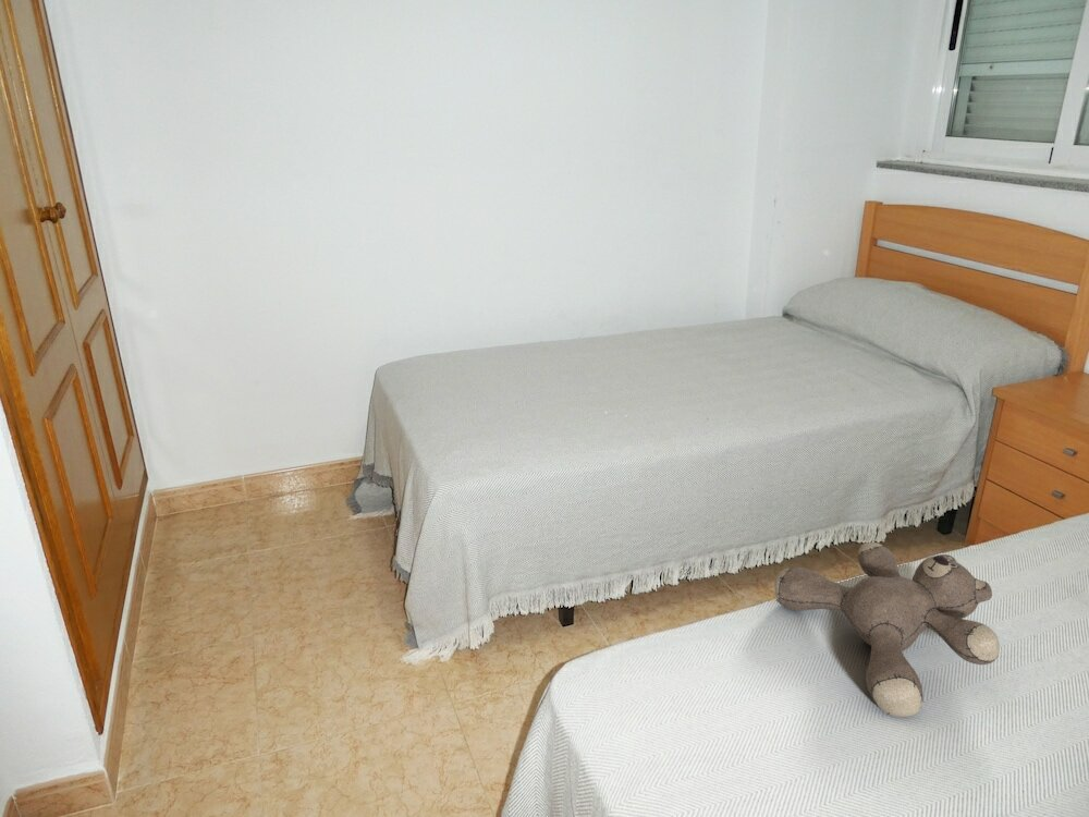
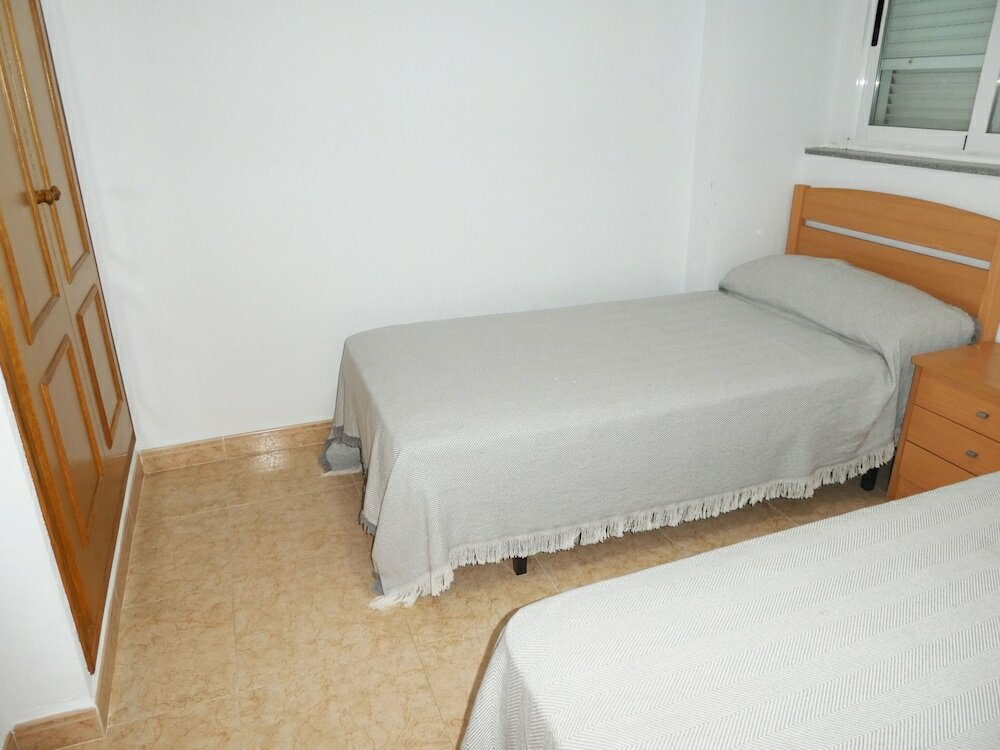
- stuffed bear [773,541,1001,718]
